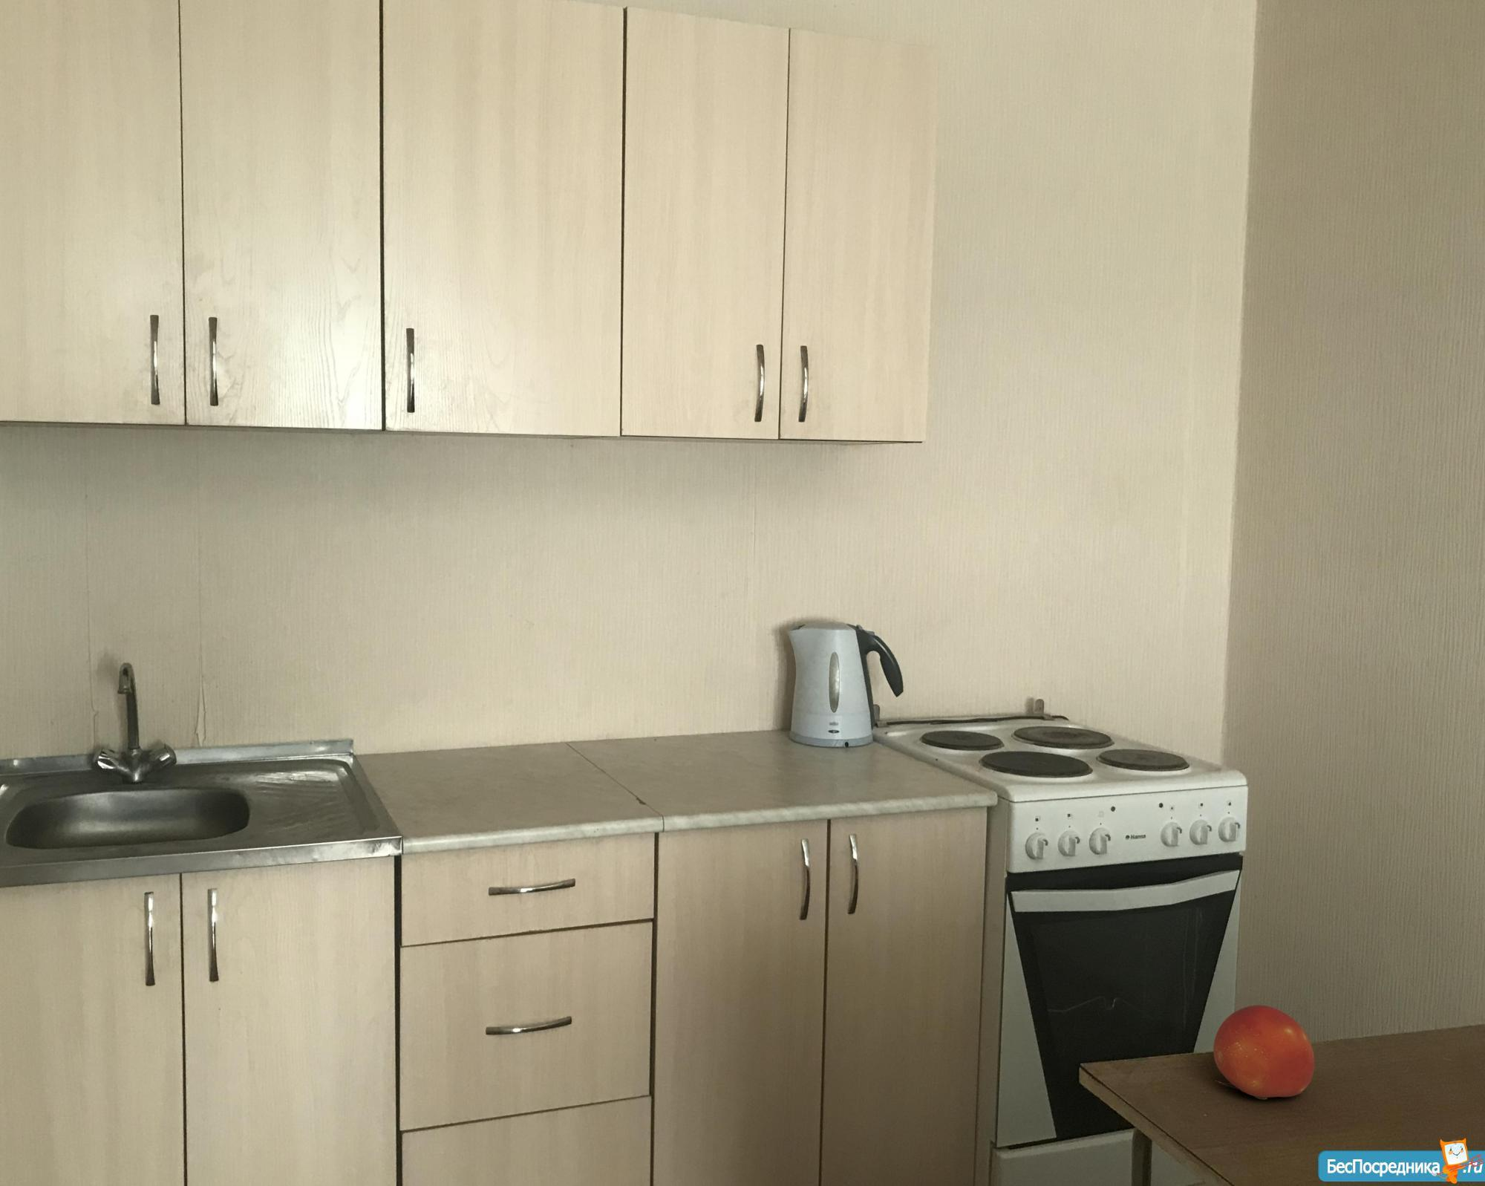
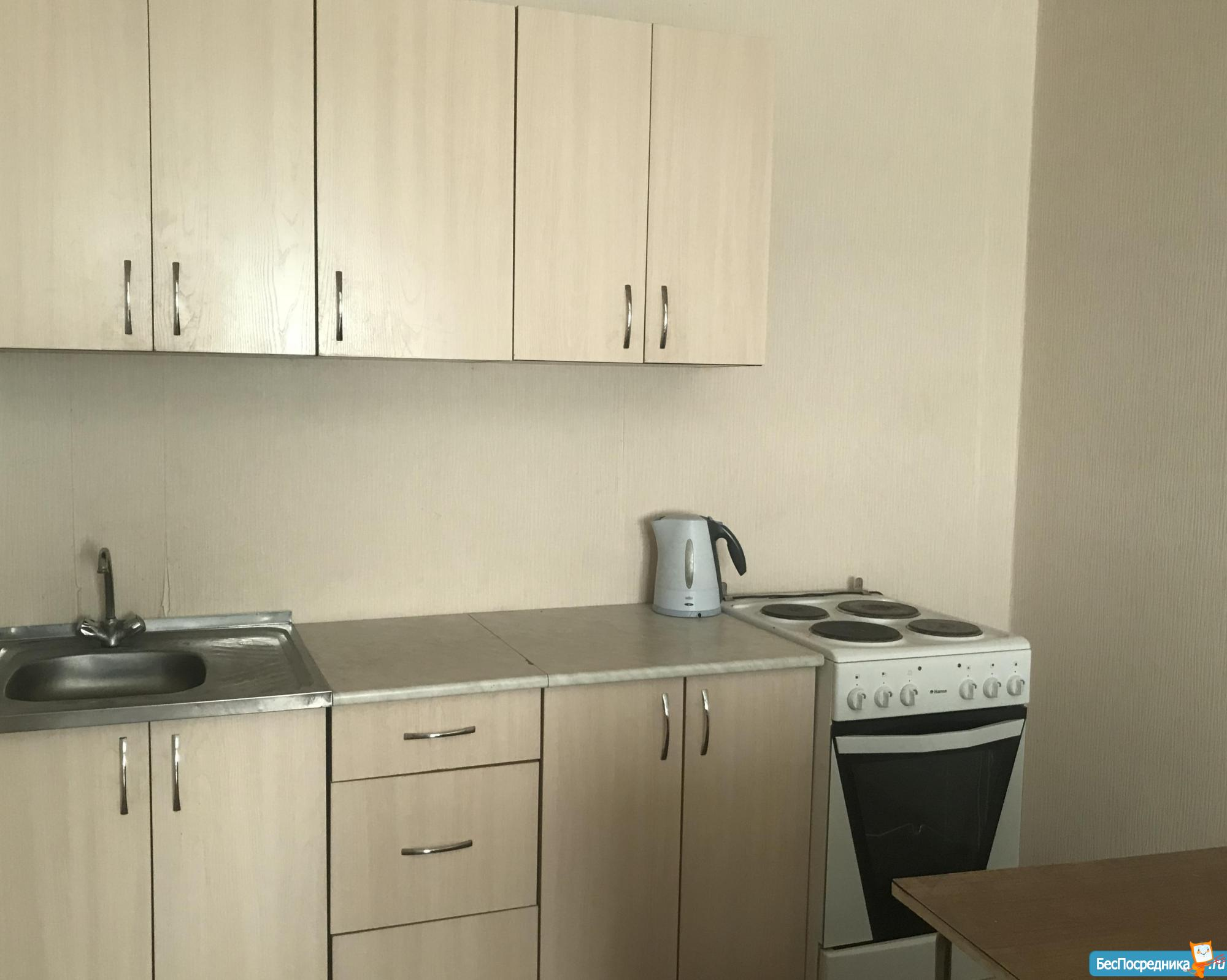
- fruit [1213,1004,1316,1100]
